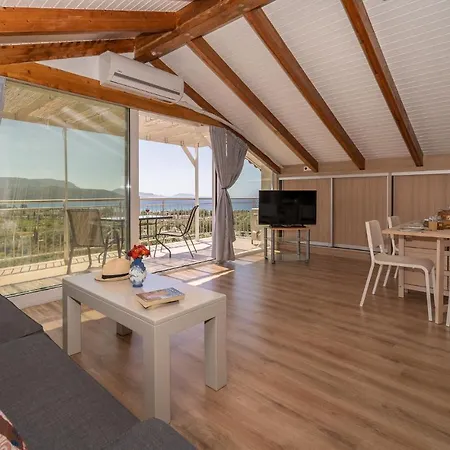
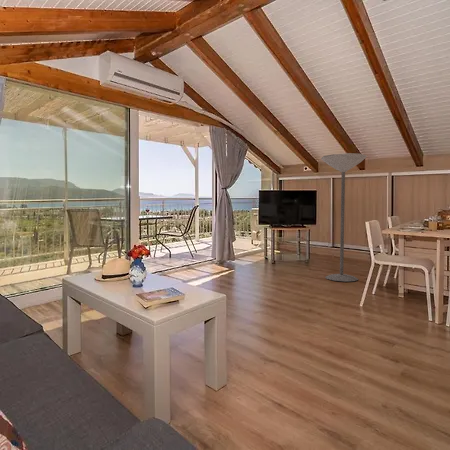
+ floor lamp [320,152,368,283]
